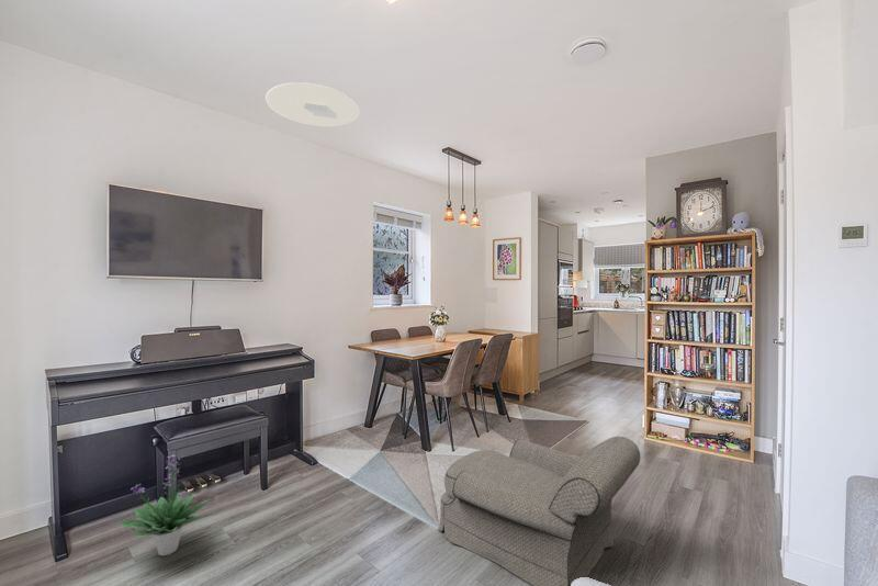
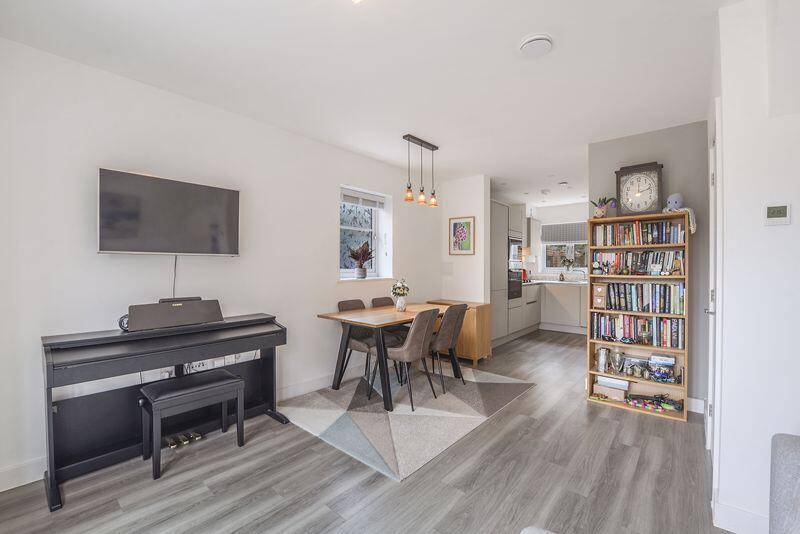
- potted plant [119,453,212,556]
- armchair [437,436,641,586]
- ceiling light [264,81,361,127]
